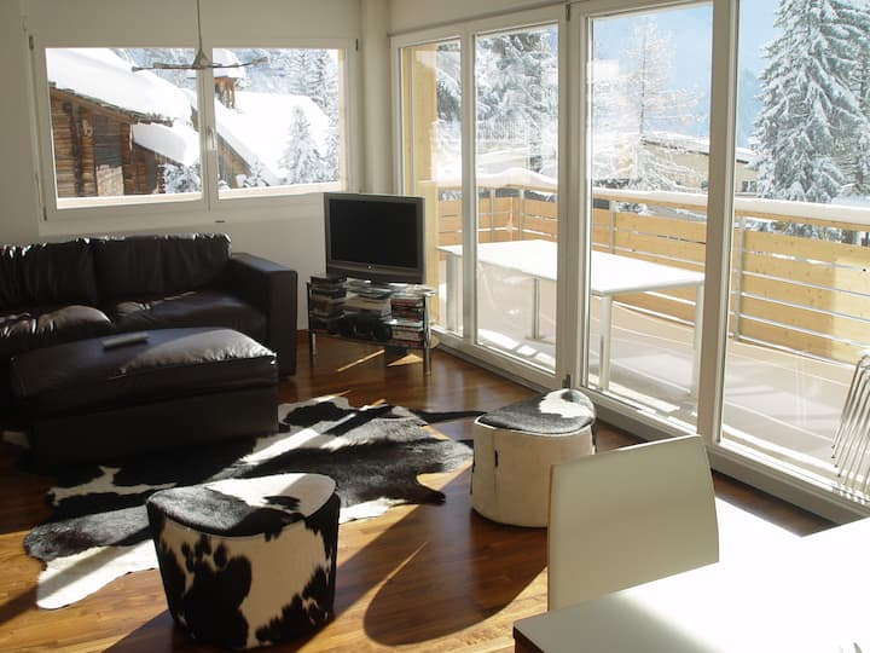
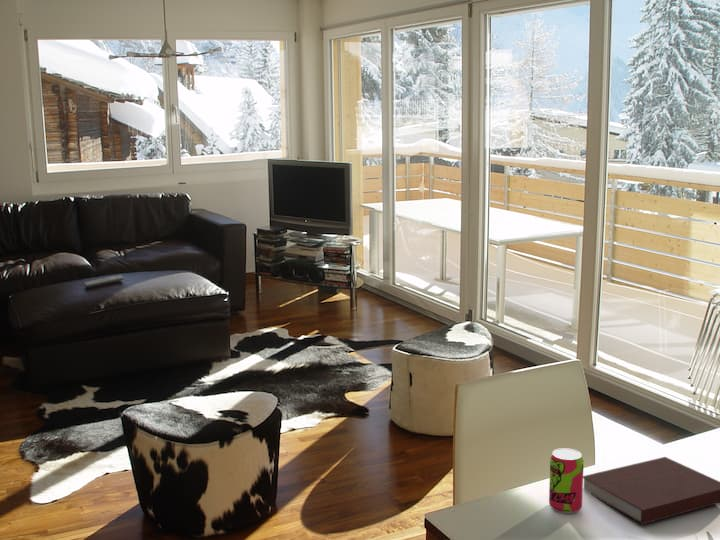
+ notebook [583,456,720,525]
+ beverage can [548,447,585,514]
